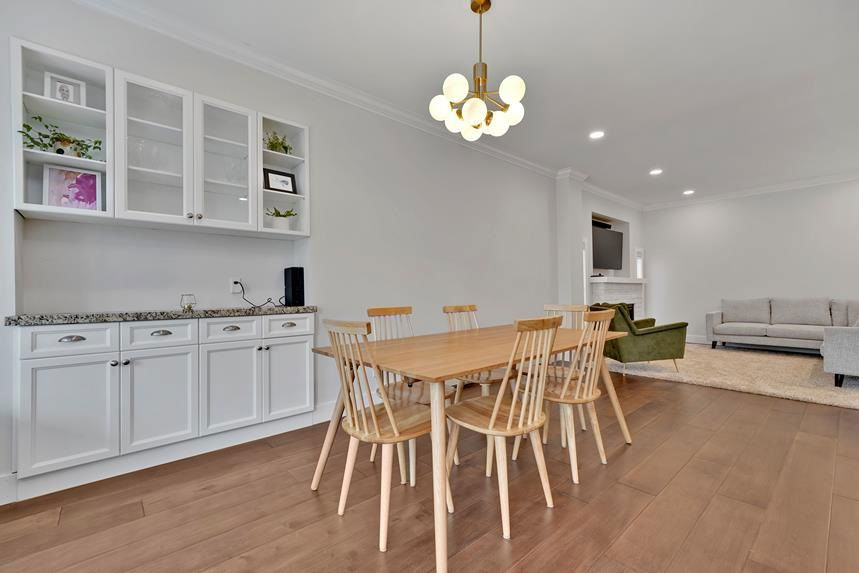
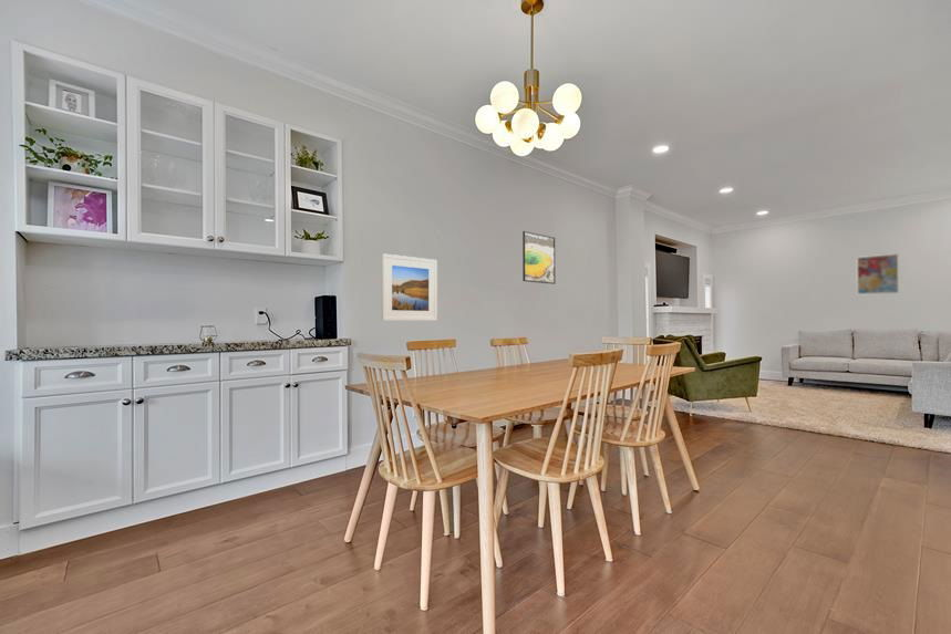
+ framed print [521,230,557,285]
+ wall art [856,252,900,295]
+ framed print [381,252,438,322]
